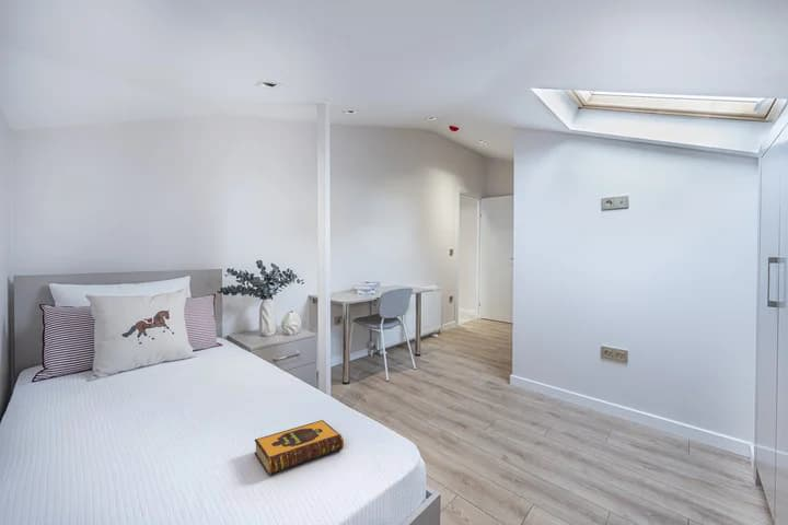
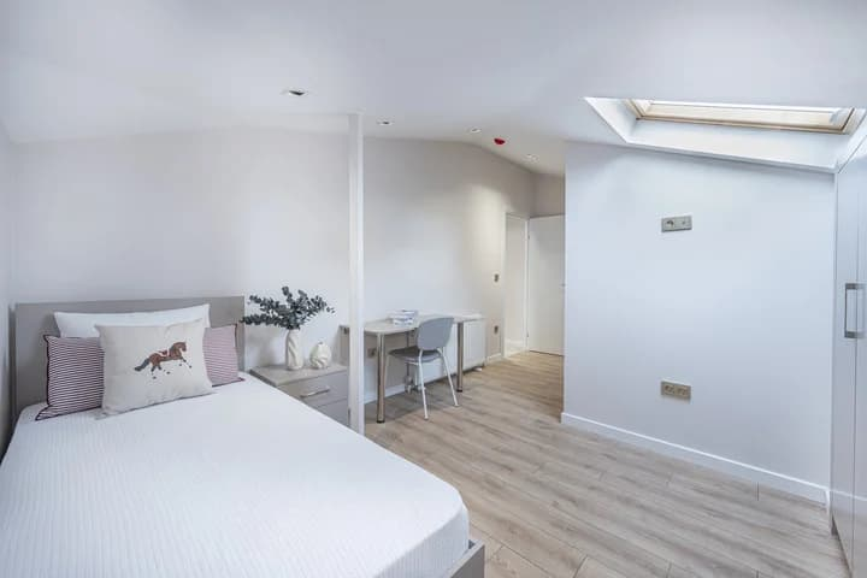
- hardback book [253,419,345,476]
